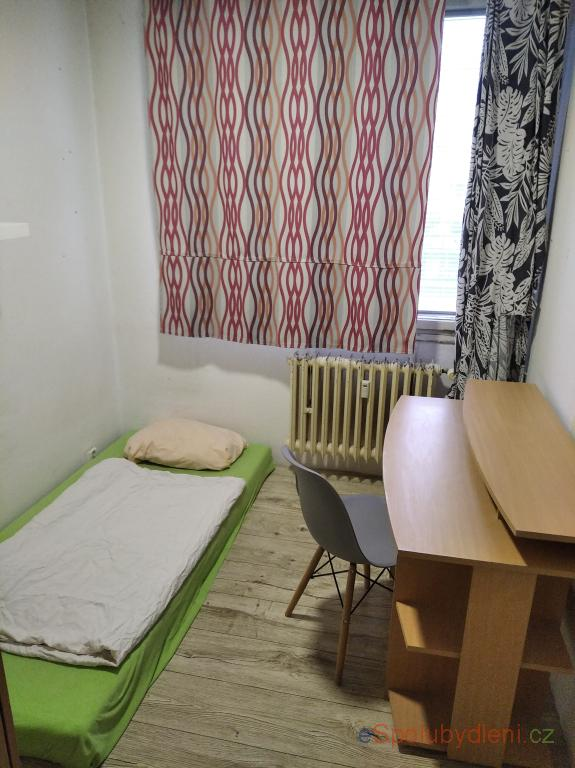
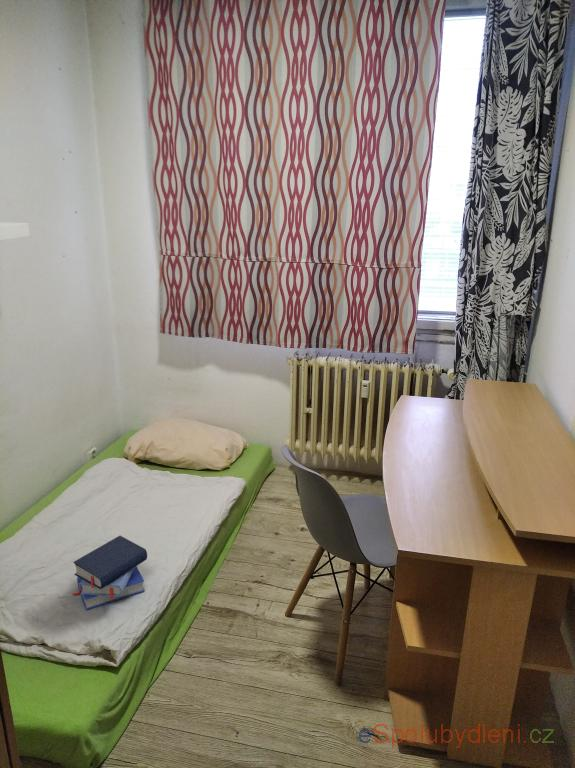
+ book [72,535,148,611]
